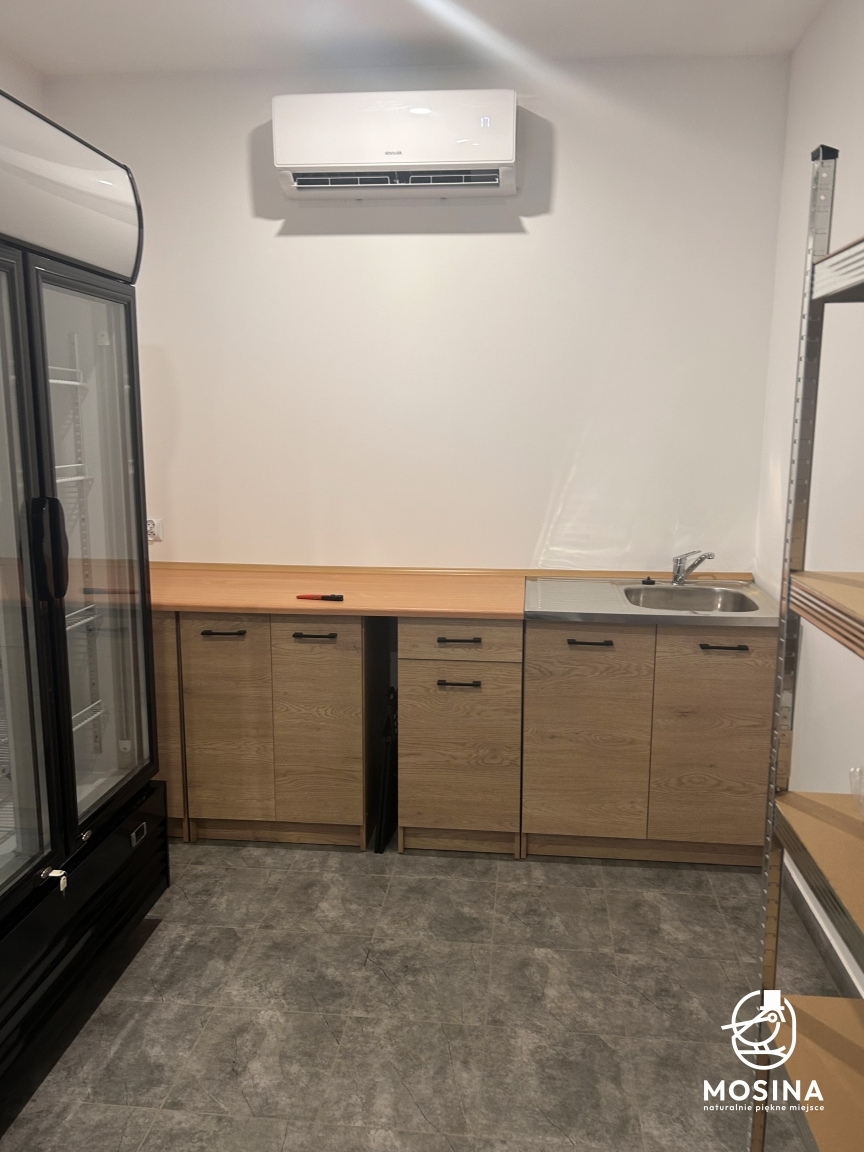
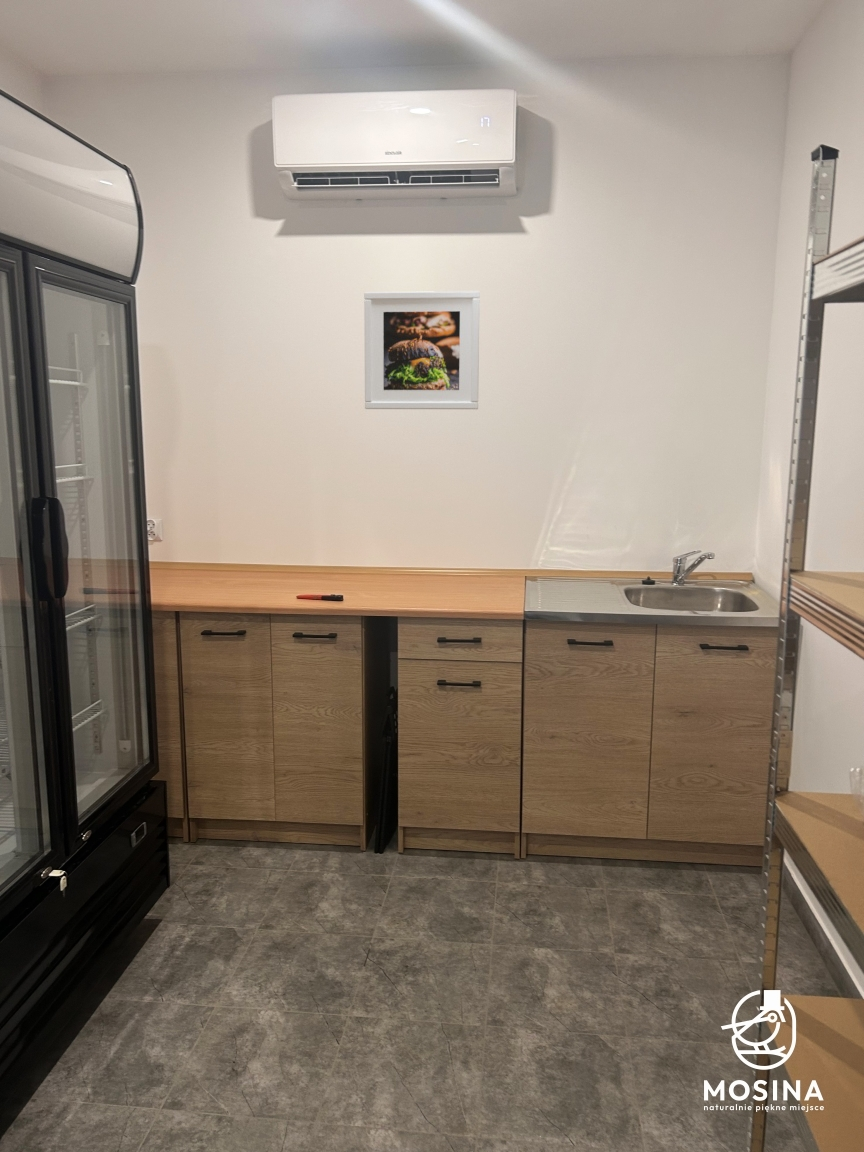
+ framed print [363,290,481,410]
